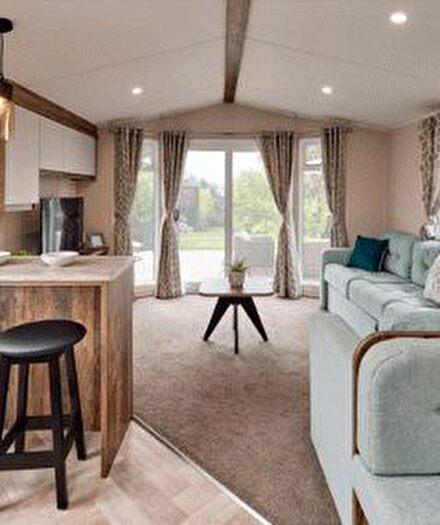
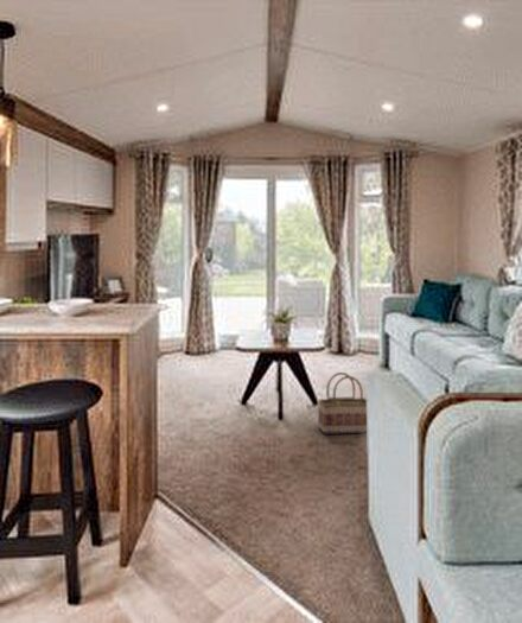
+ basket [317,371,368,436]
